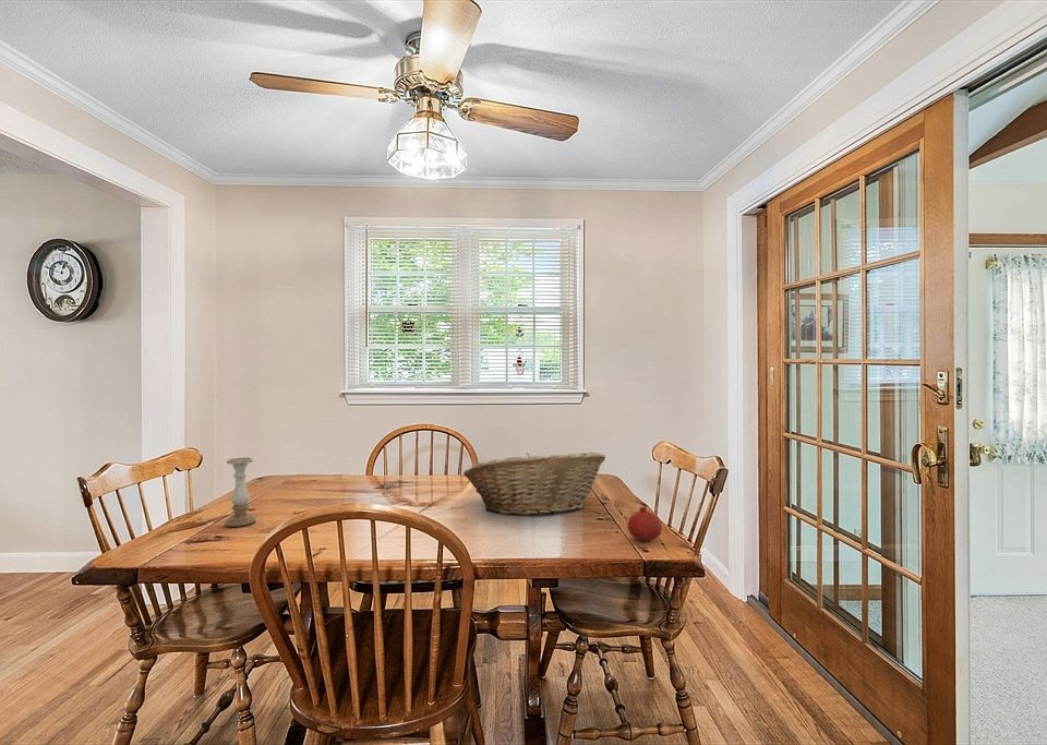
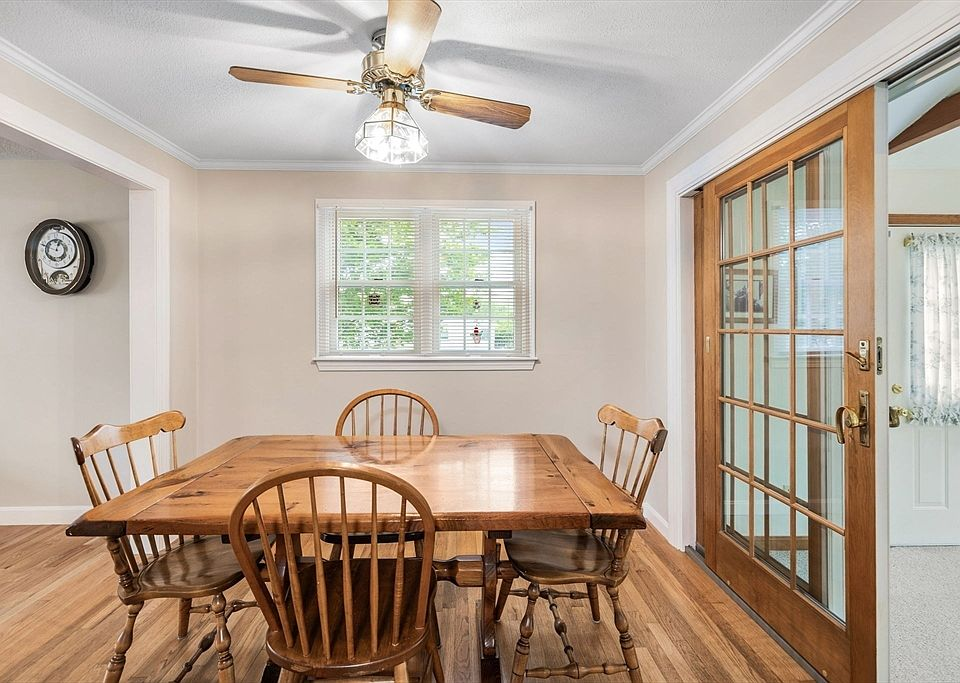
- fruit [626,505,663,542]
- fruit basket [462,452,606,516]
- candle holder [224,457,256,528]
